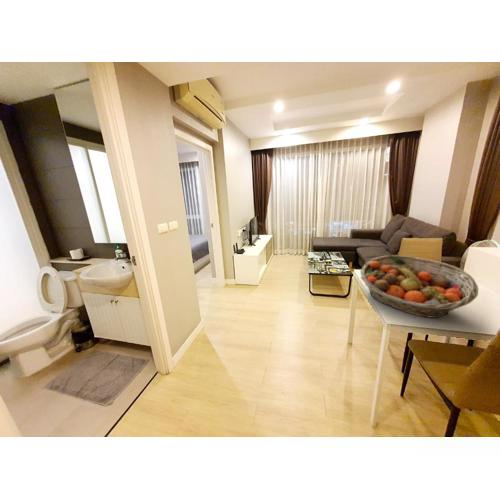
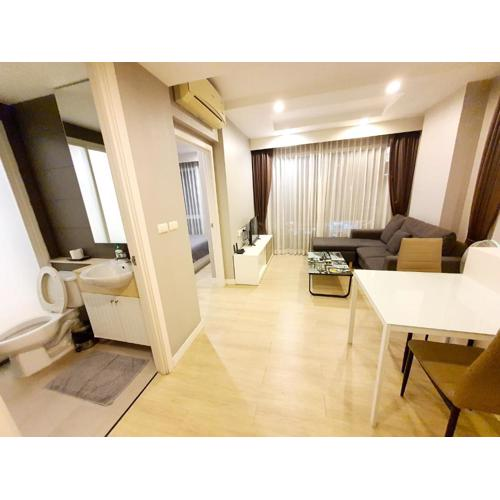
- fruit basket [359,254,479,319]
